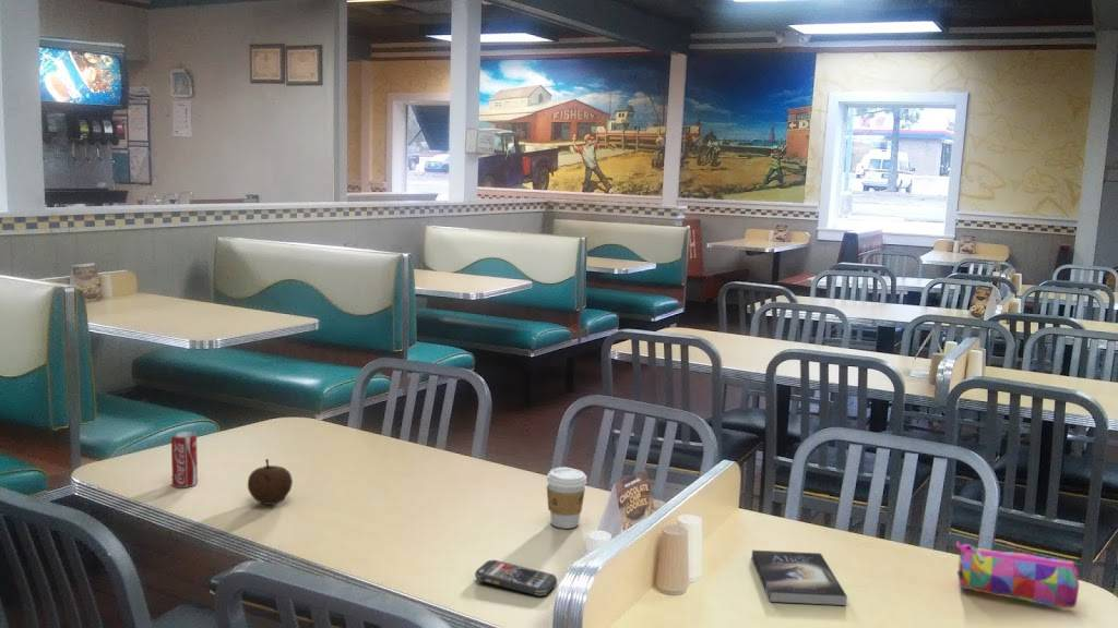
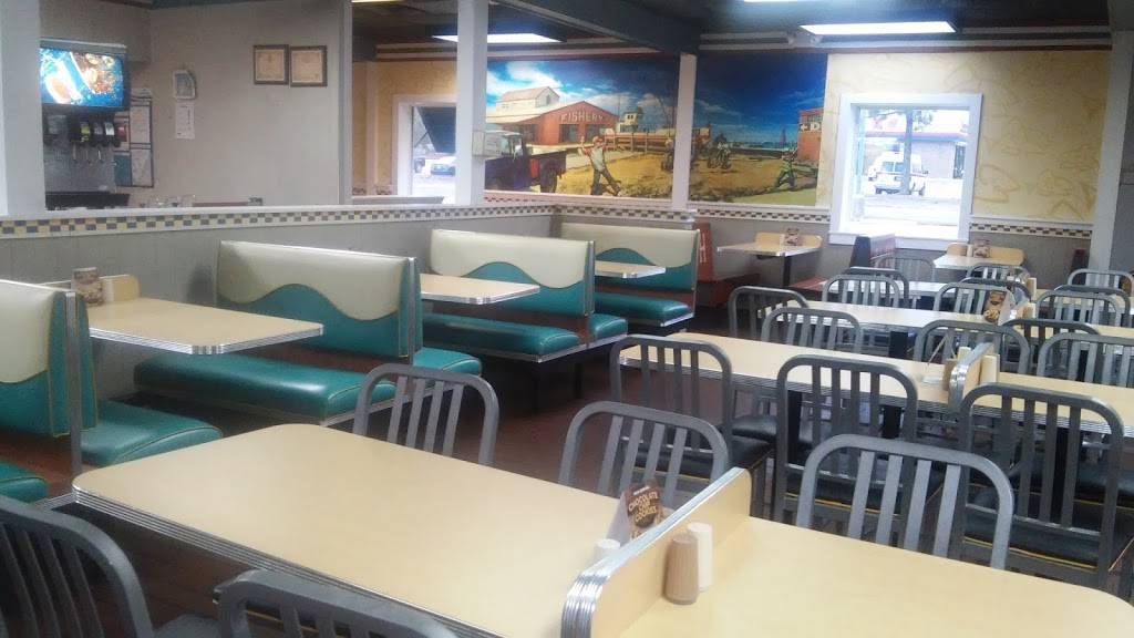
- coffee cup [546,467,587,530]
- pencil case [955,541,1080,609]
- smartphone [474,559,558,596]
- fruit [247,458,294,506]
- beverage can [170,431,199,488]
- book [751,550,848,606]
